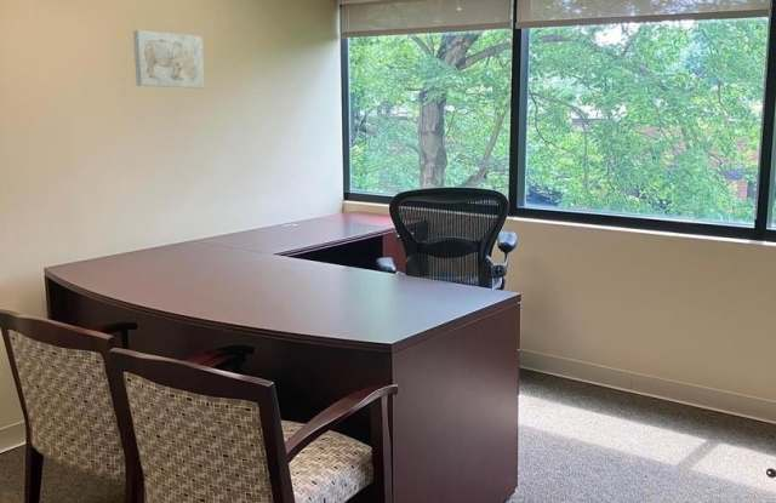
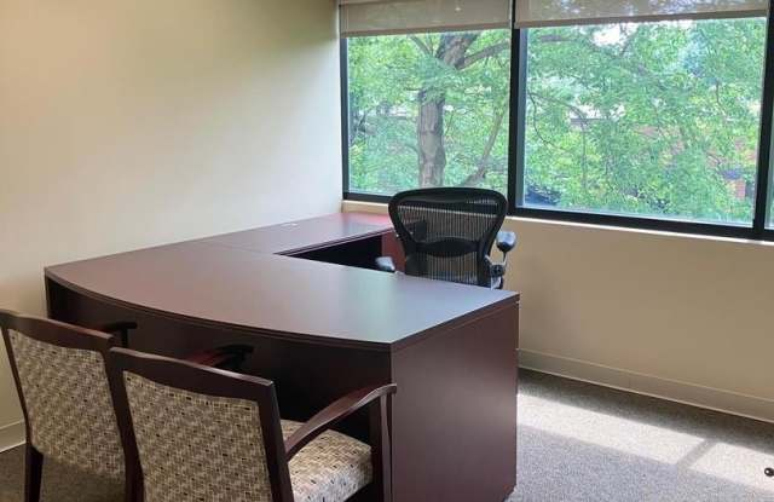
- wall art [132,29,206,90]
